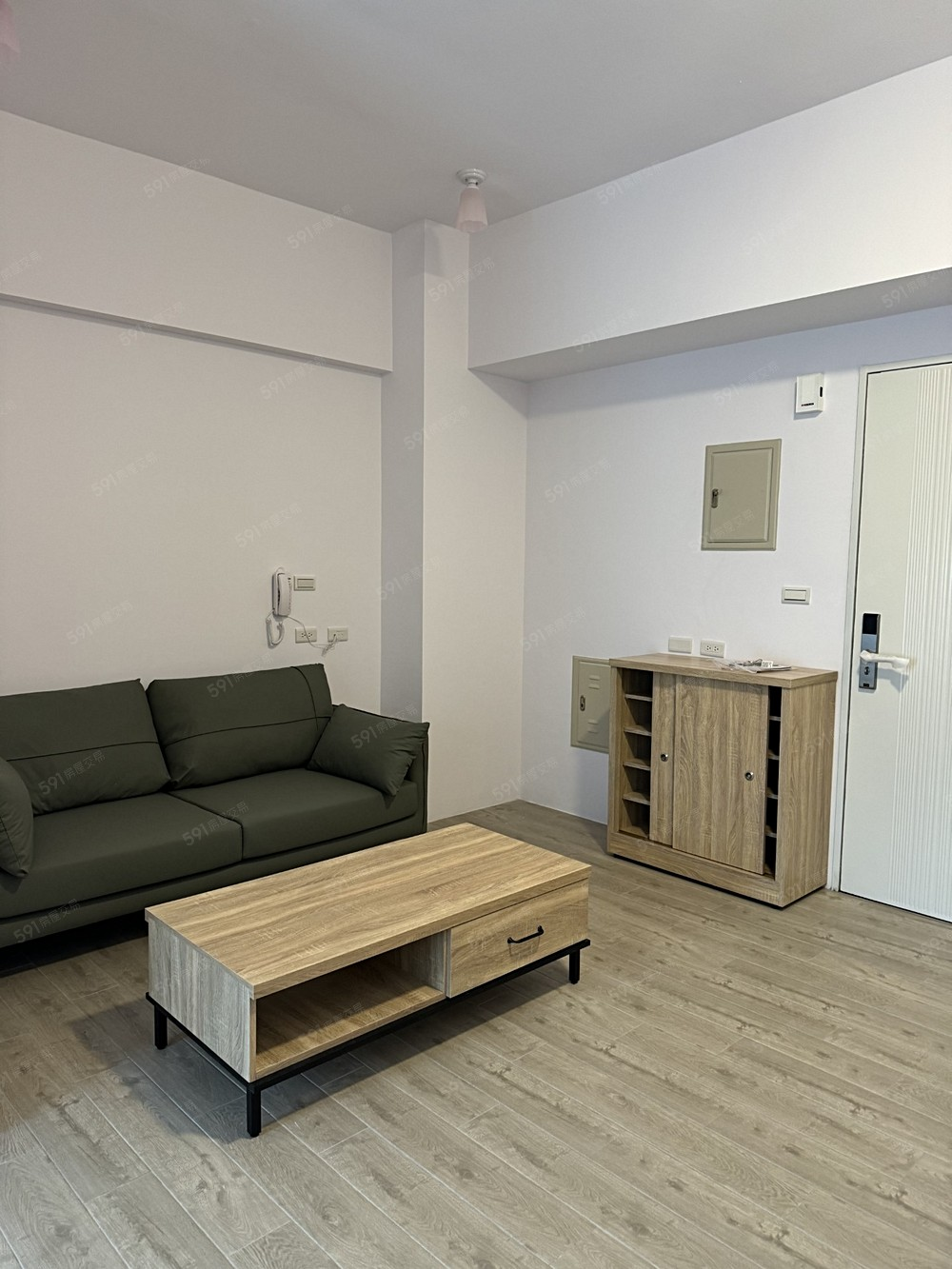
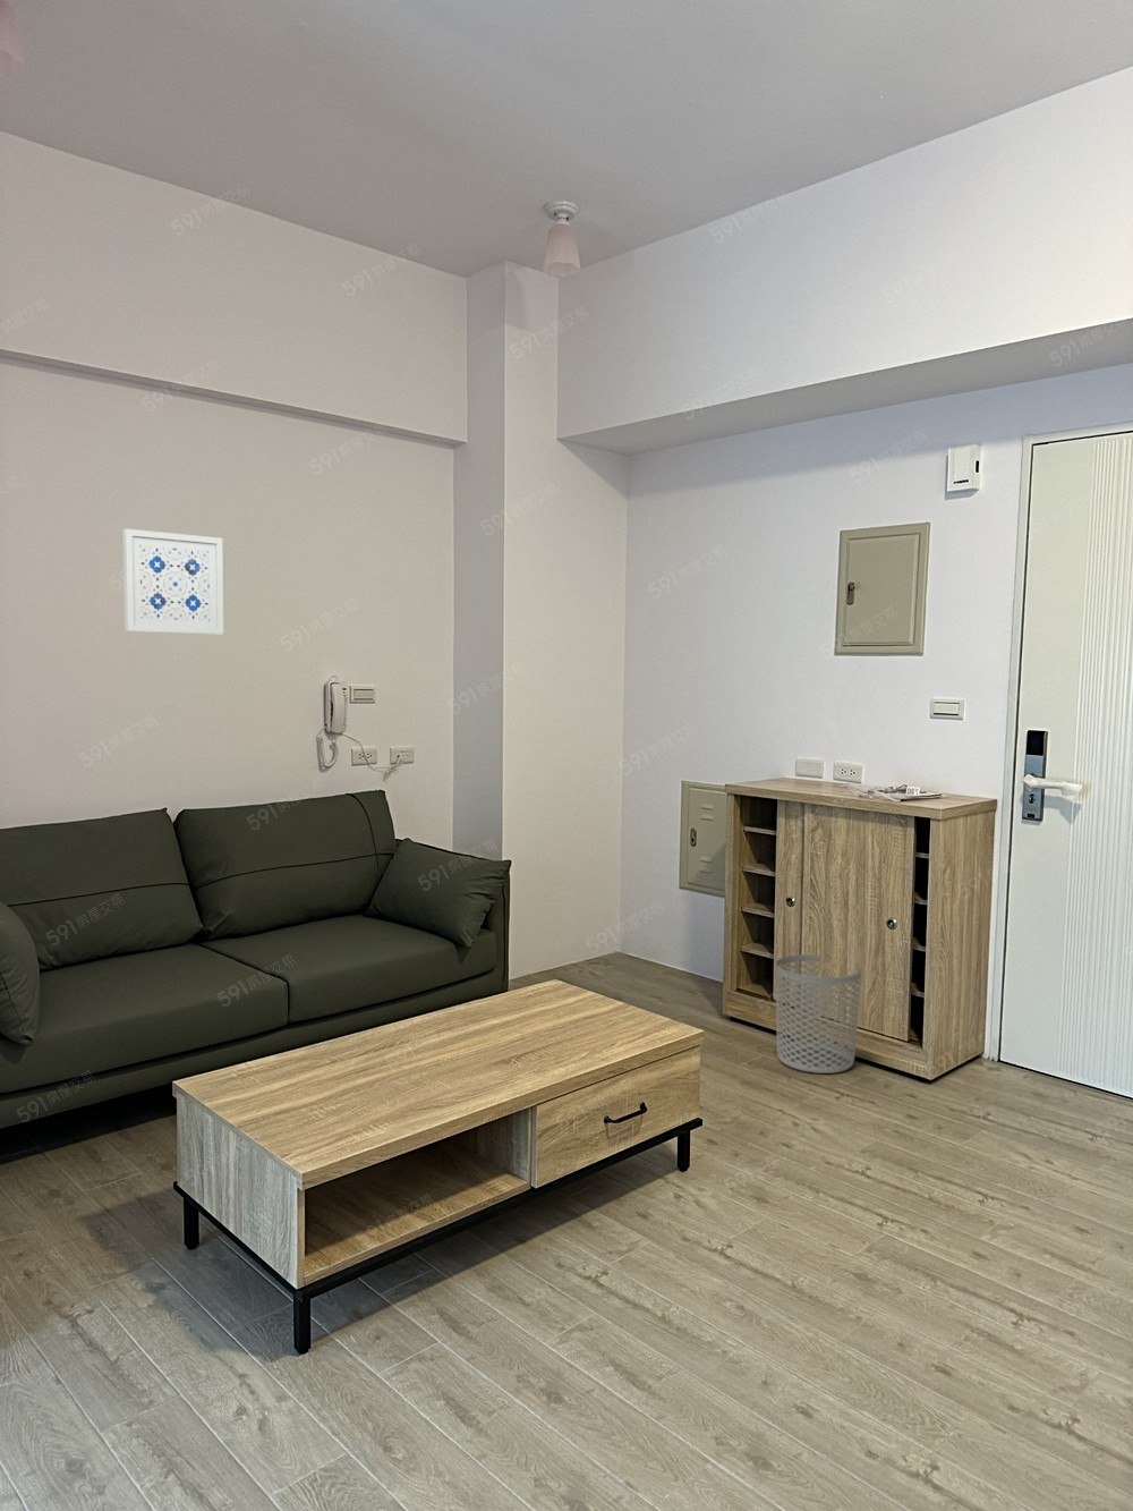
+ waste bin [775,954,862,1074]
+ wall art [123,529,224,635]
